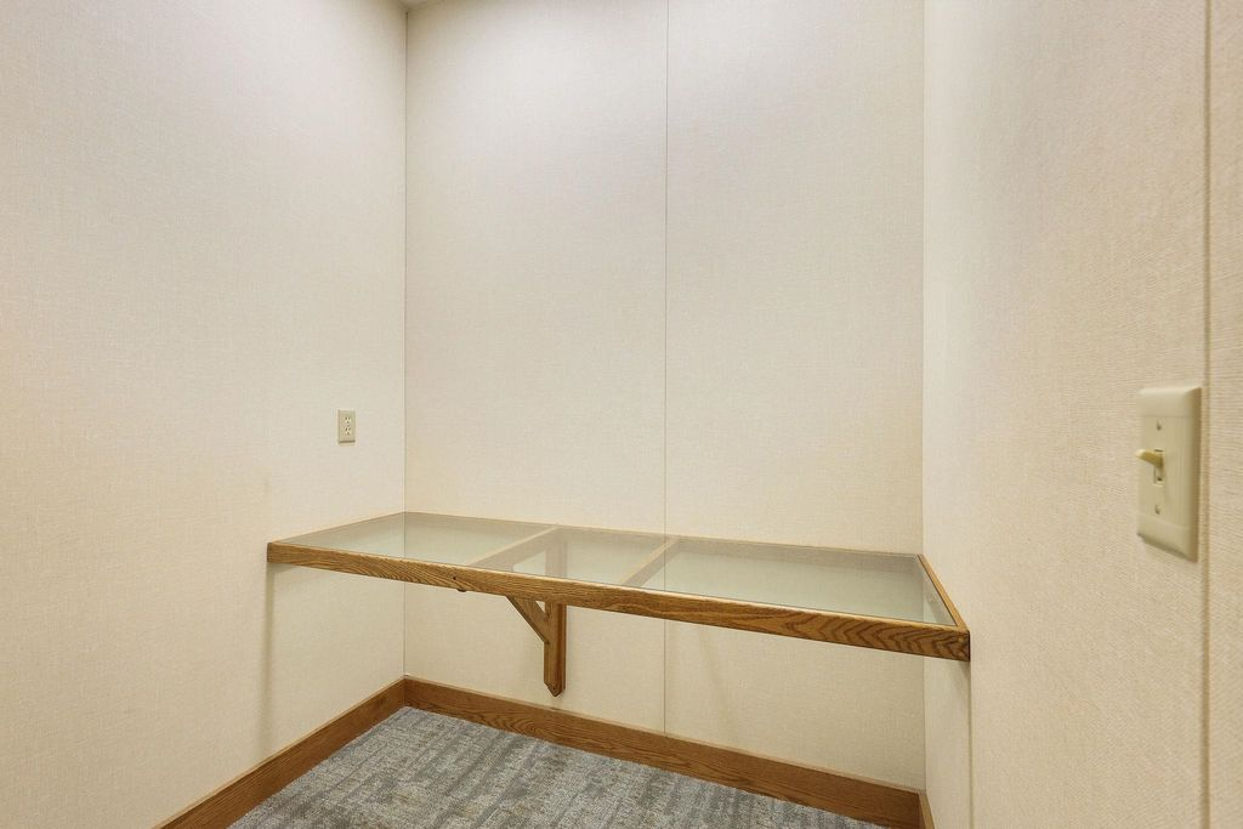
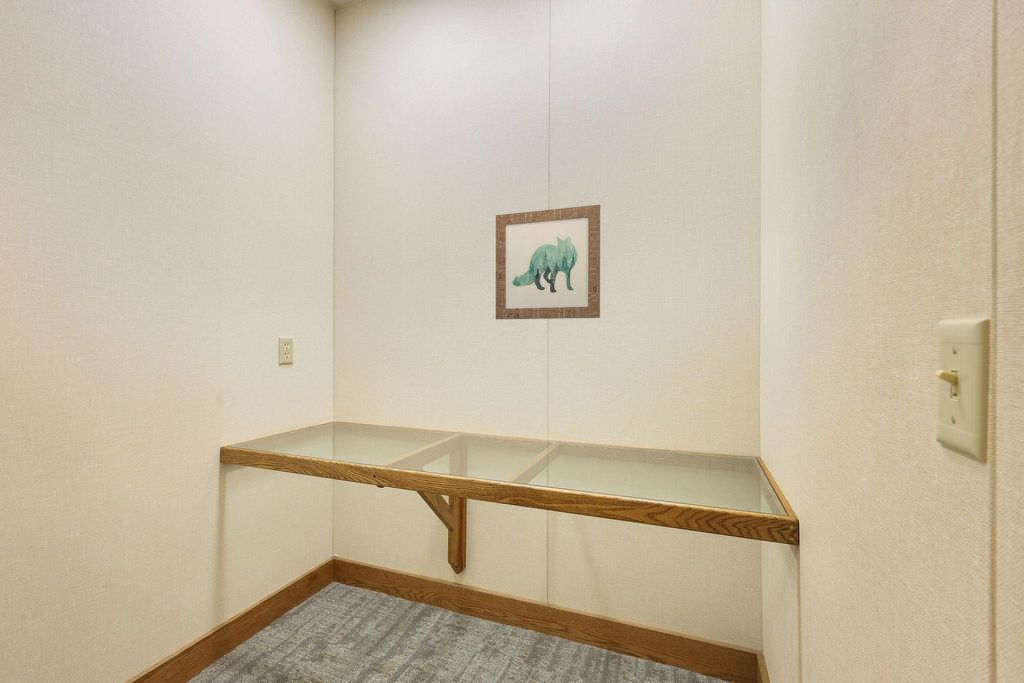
+ wall art [495,204,601,320]
